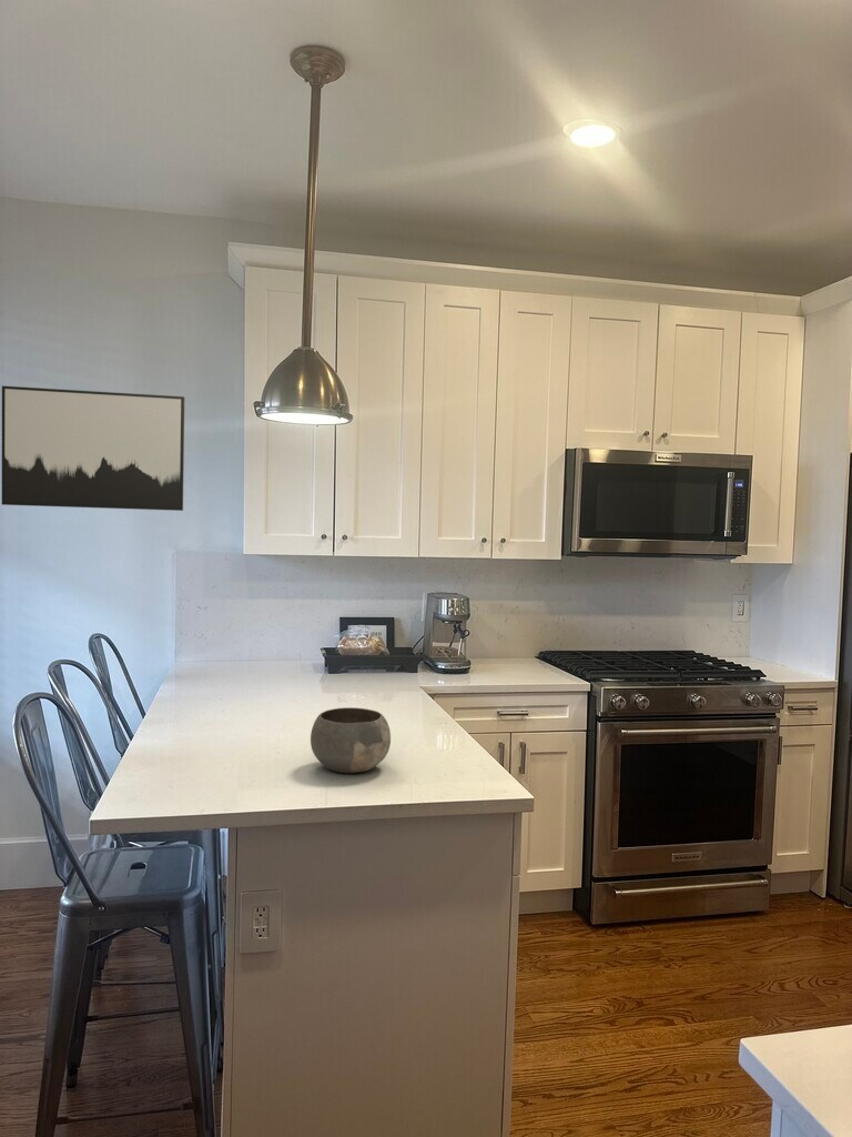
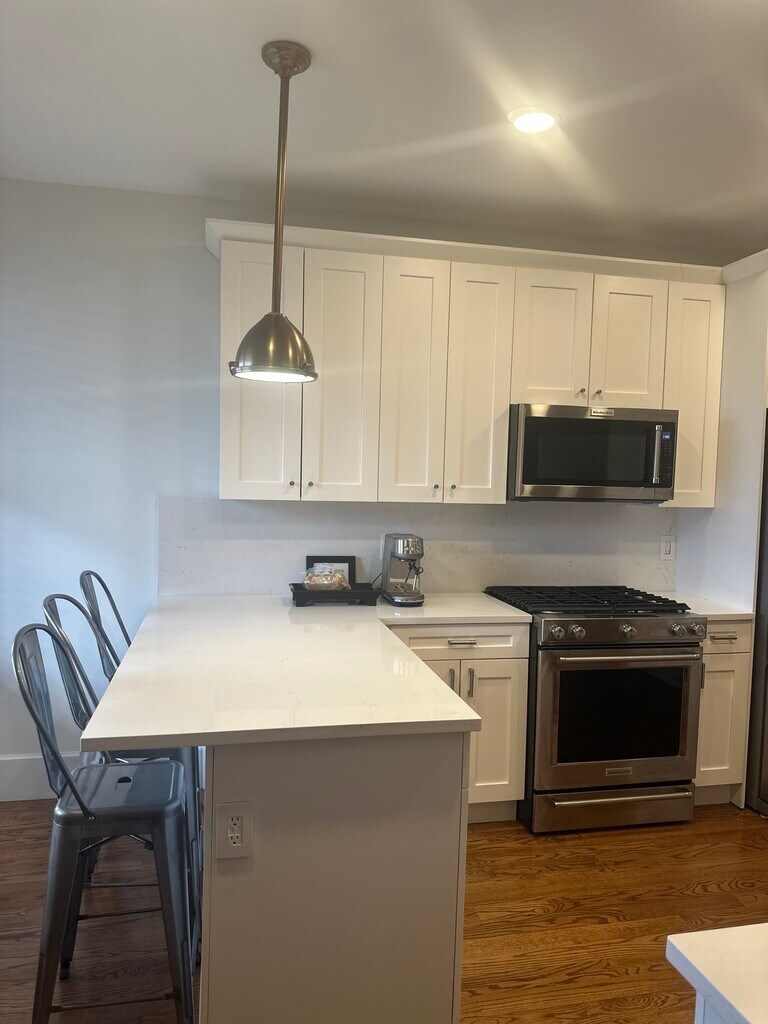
- wall art [1,385,185,512]
- bowl [310,706,392,774]
